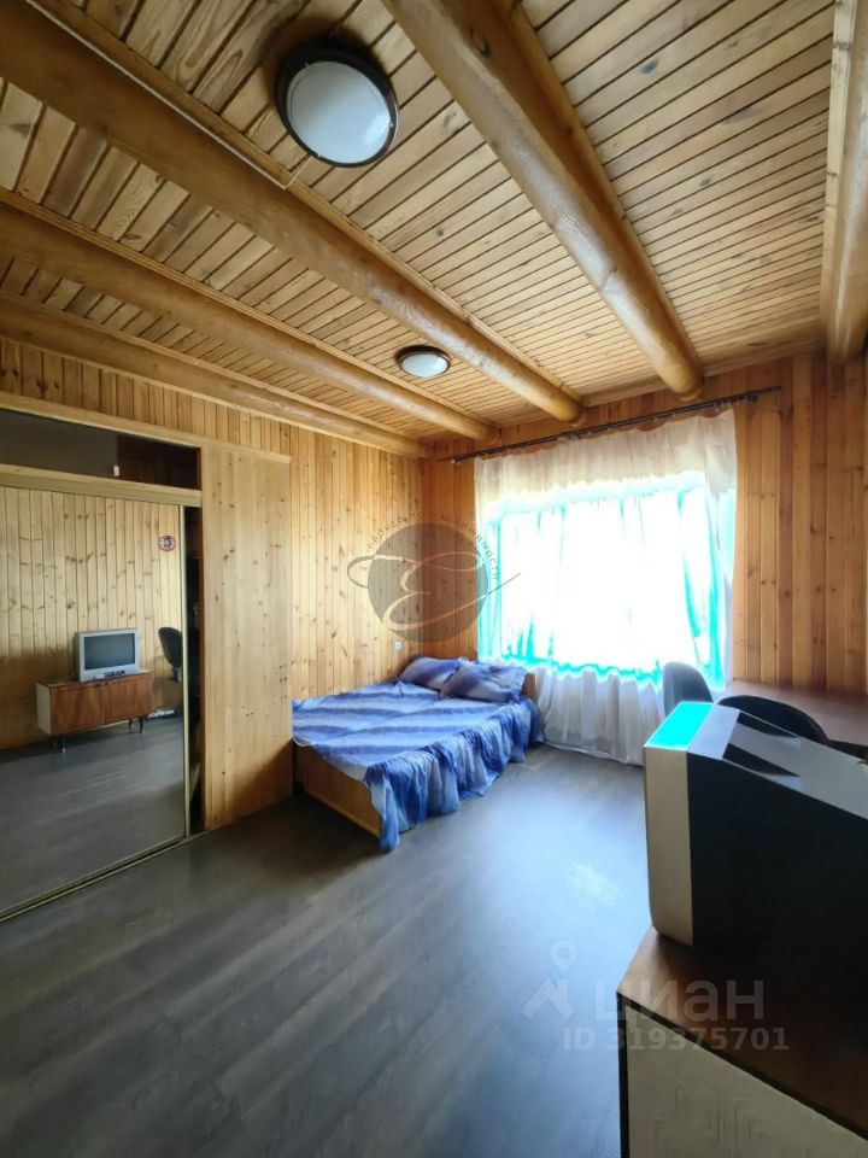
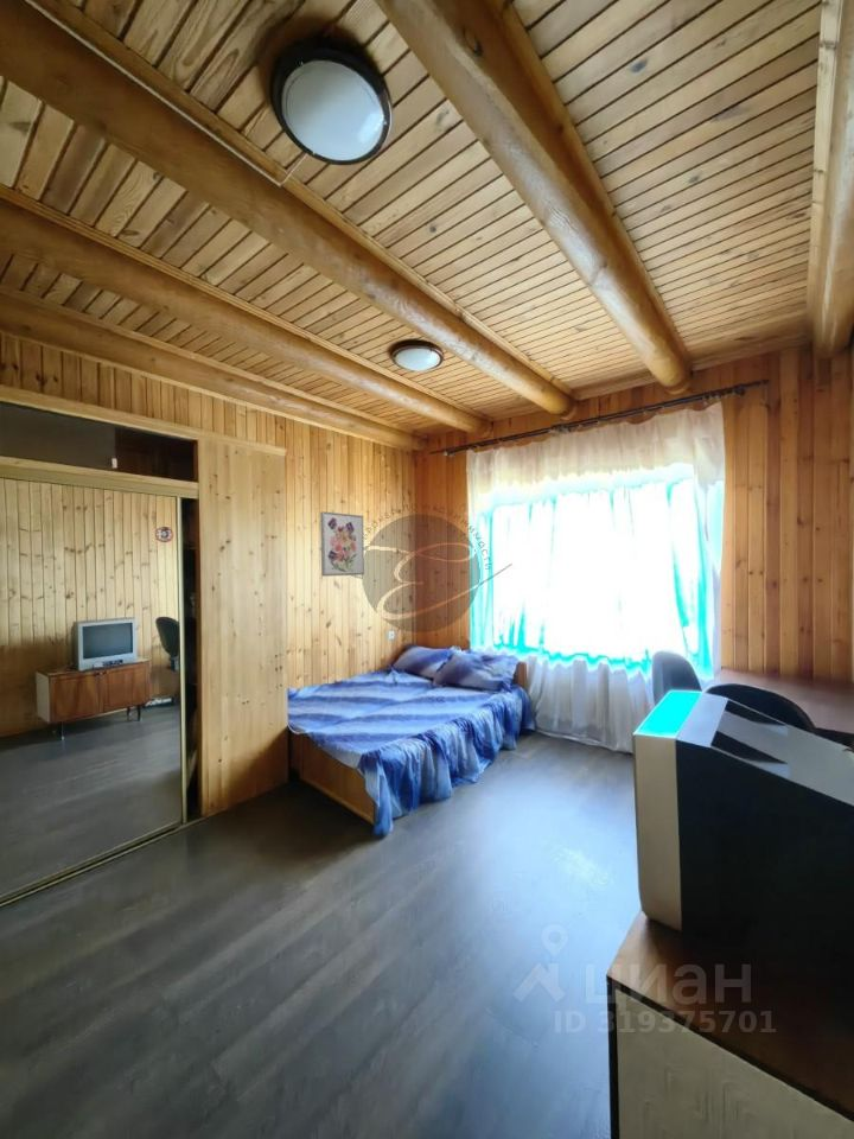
+ wall art [319,510,365,578]
